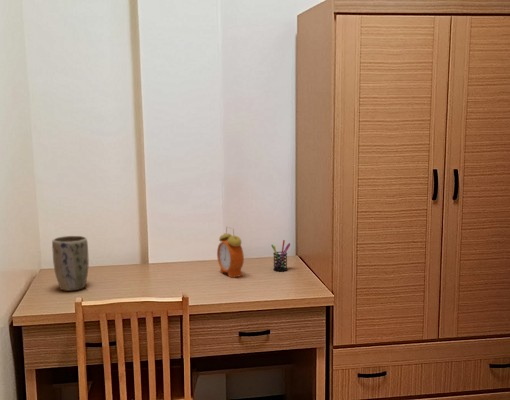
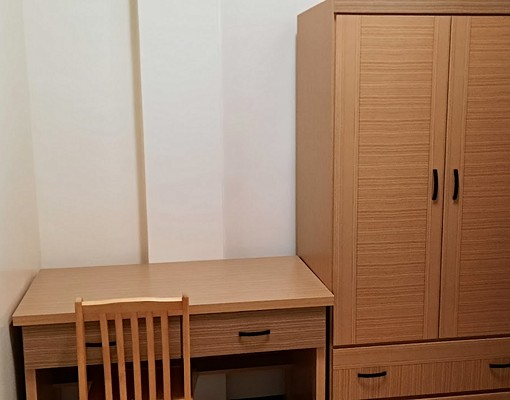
- pen holder [270,239,291,272]
- alarm clock [216,226,245,279]
- plant pot [51,235,90,292]
